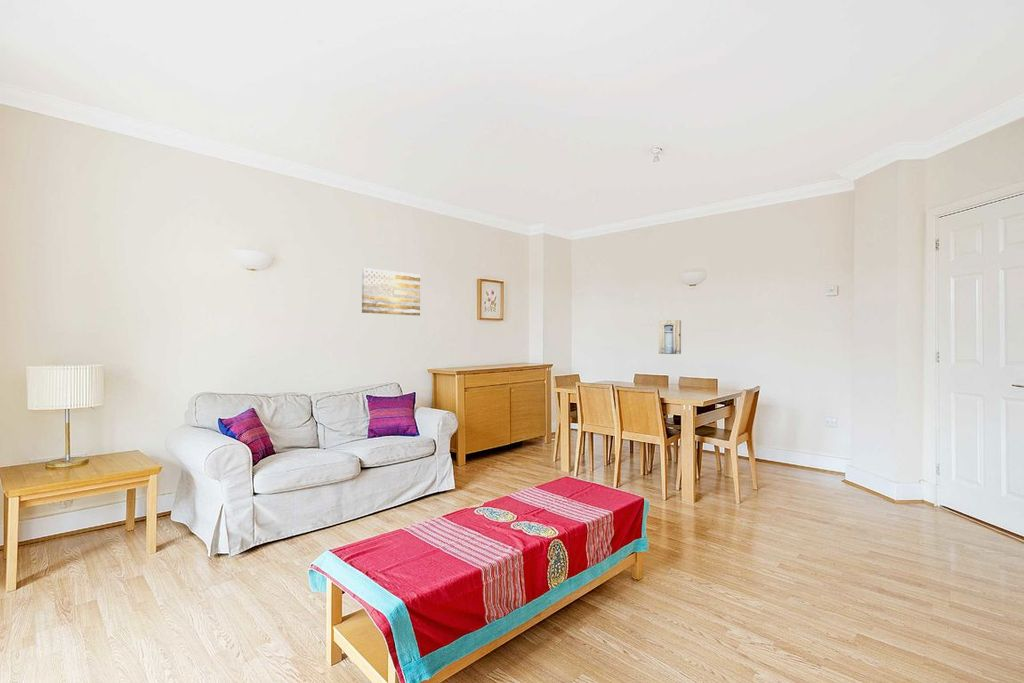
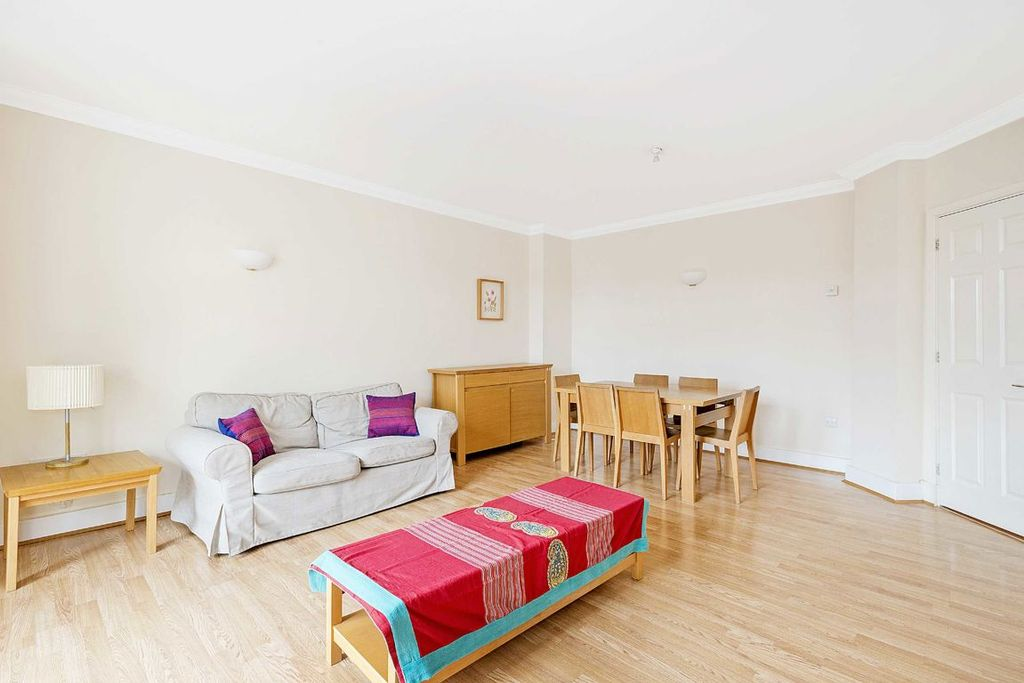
- wall art [361,267,421,317]
- wall art [658,319,682,355]
